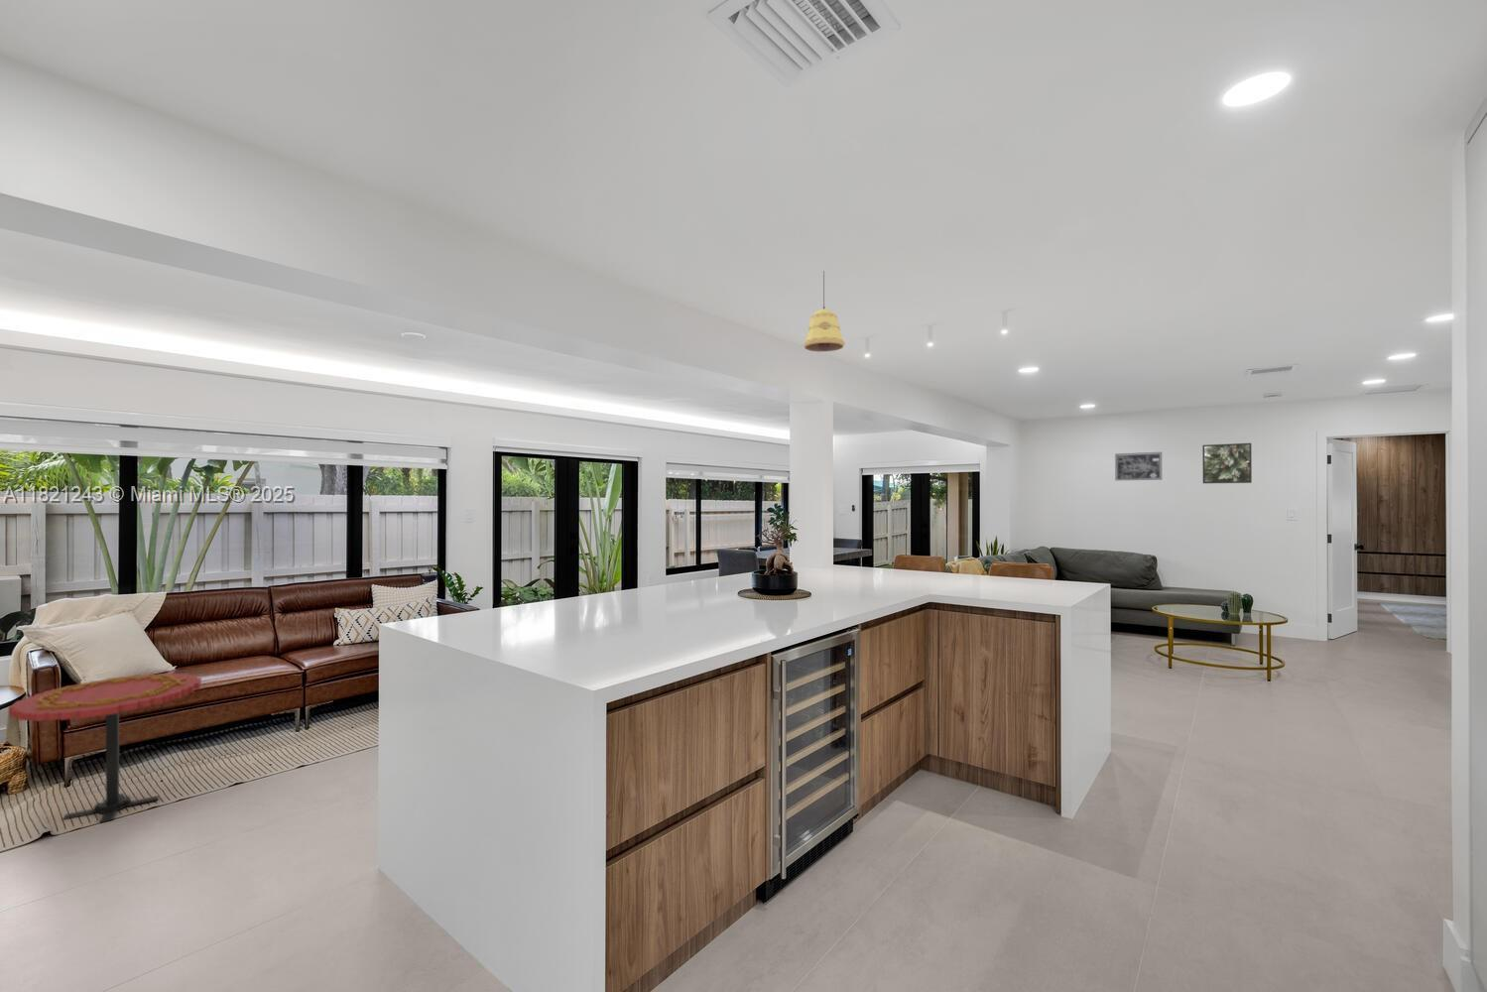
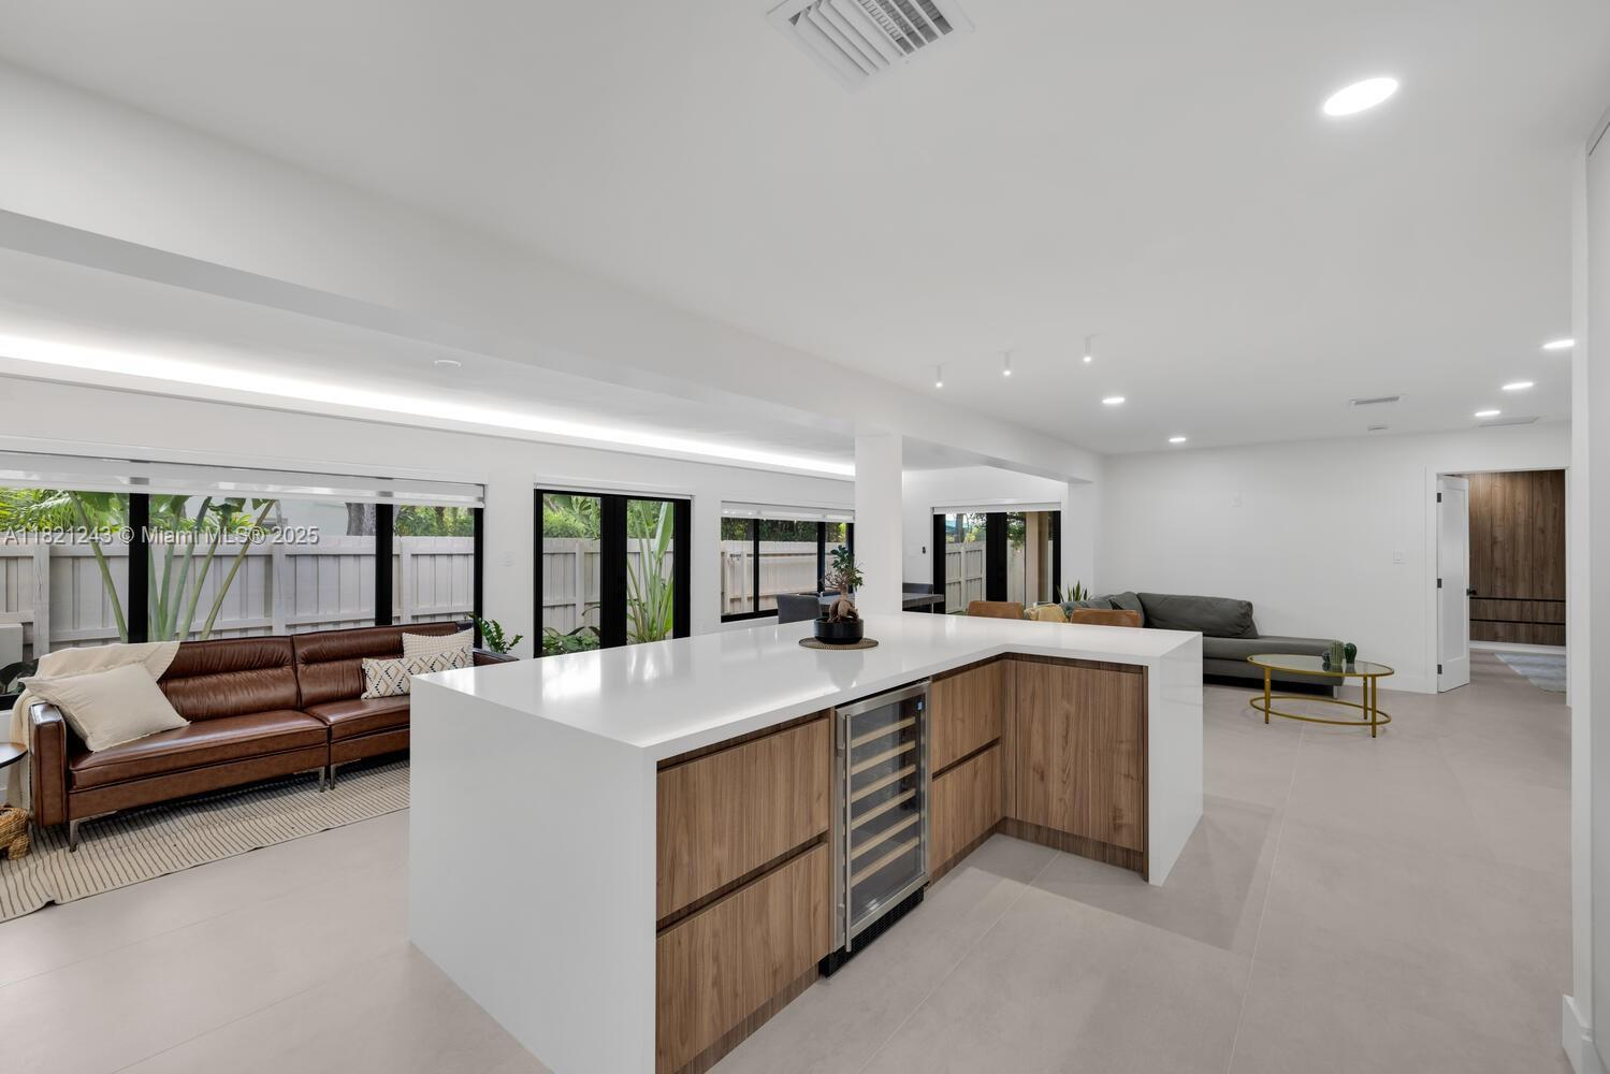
- side table [8,672,203,825]
- pendant light [803,270,846,352]
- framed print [1201,443,1253,484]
- wall art [1114,452,1163,482]
